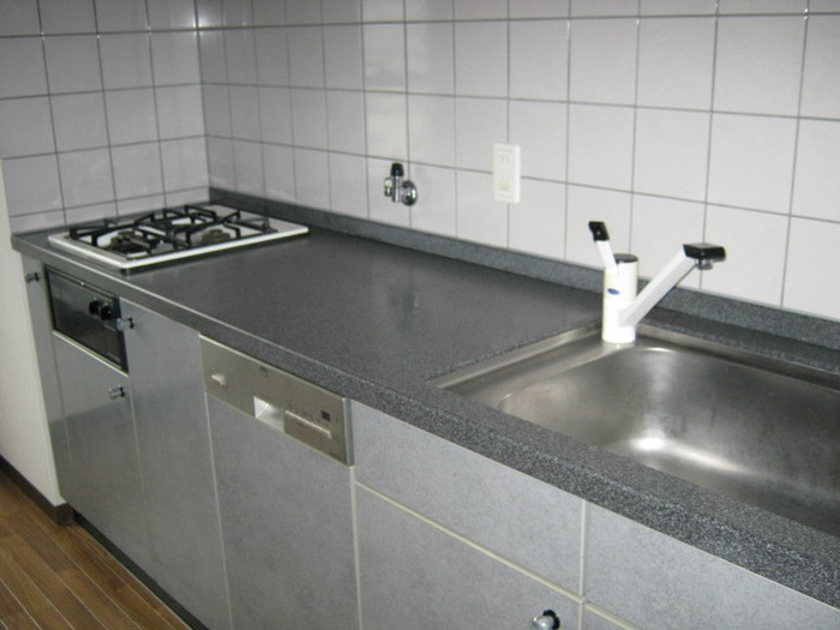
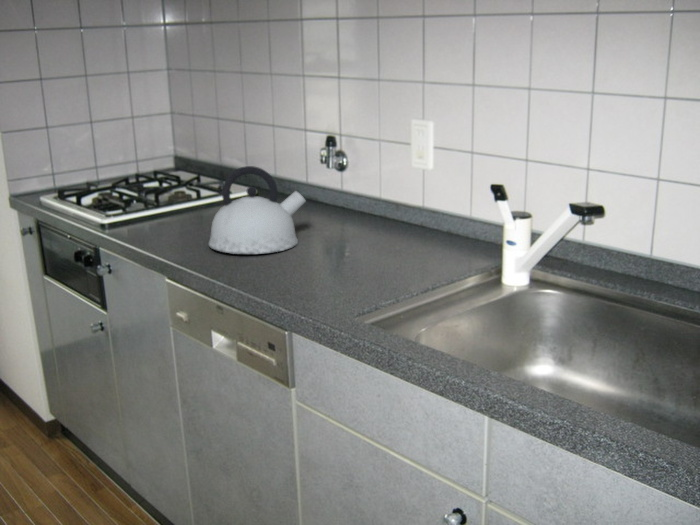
+ kettle [207,165,307,255]
